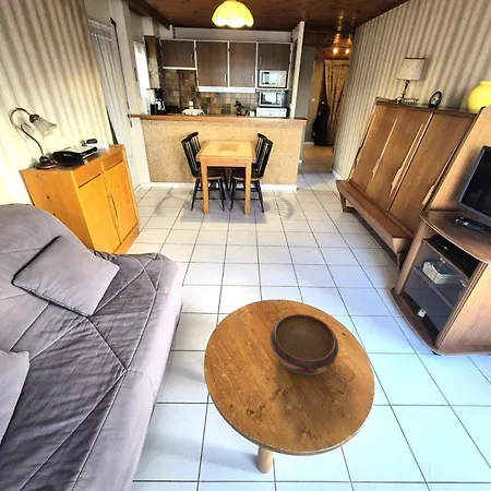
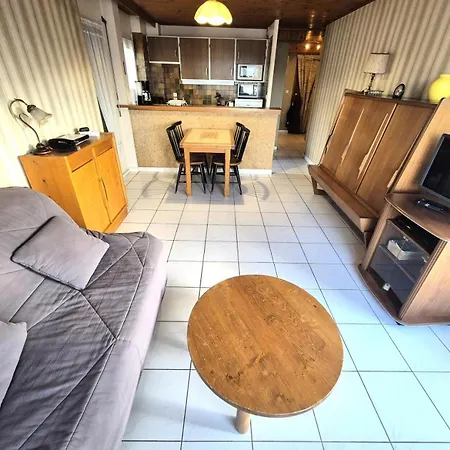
- decorative bowl [270,313,339,376]
